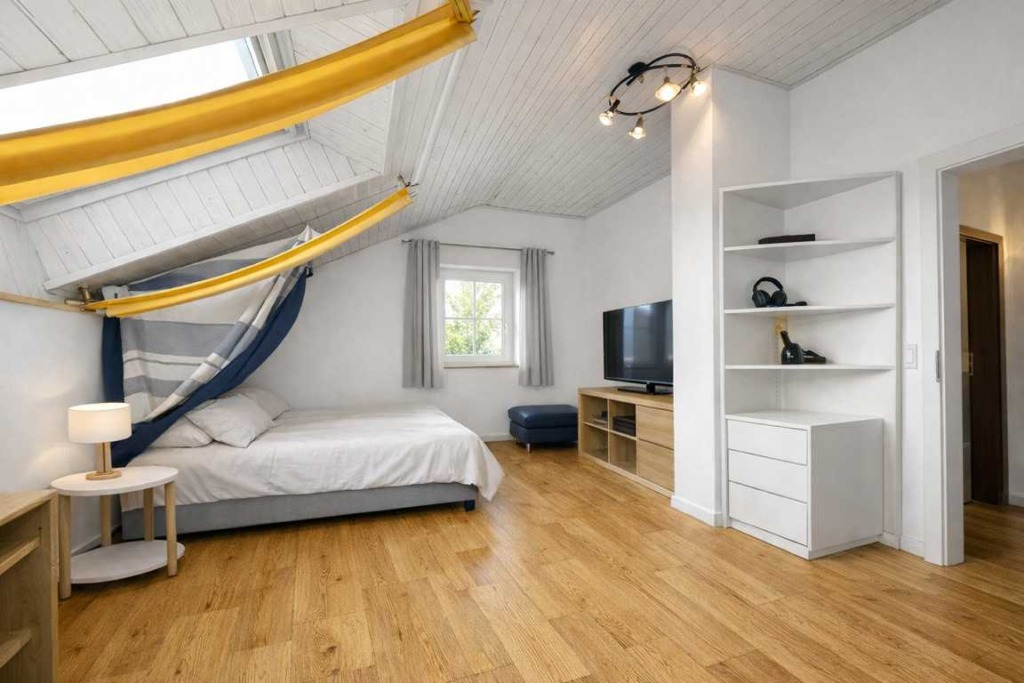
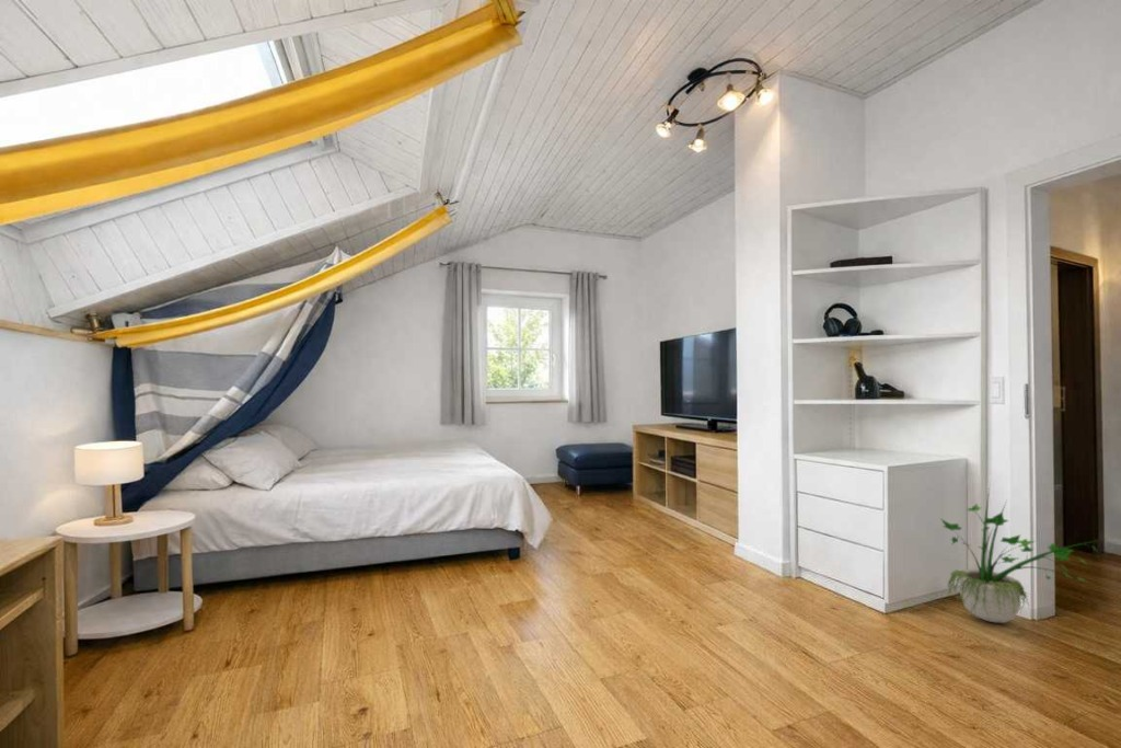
+ potted plant [940,482,1106,624]
